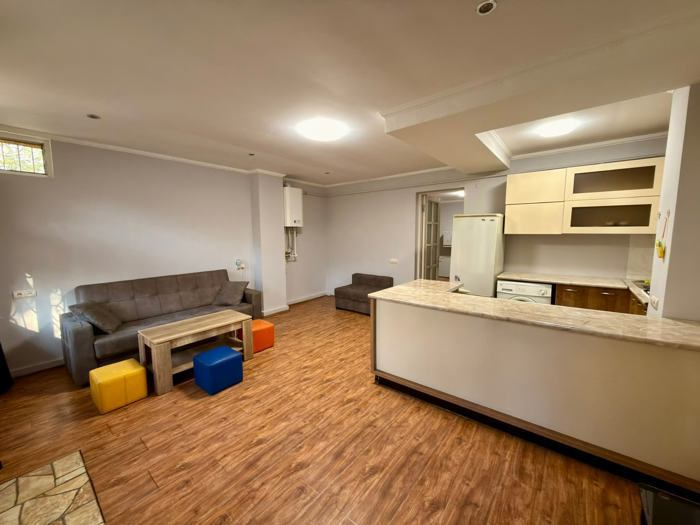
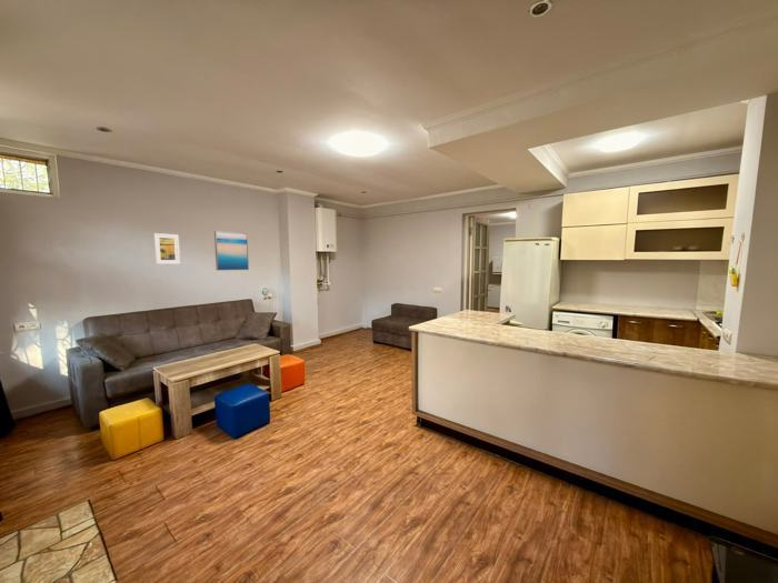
+ wall art [213,230,250,271]
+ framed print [153,232,181,265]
